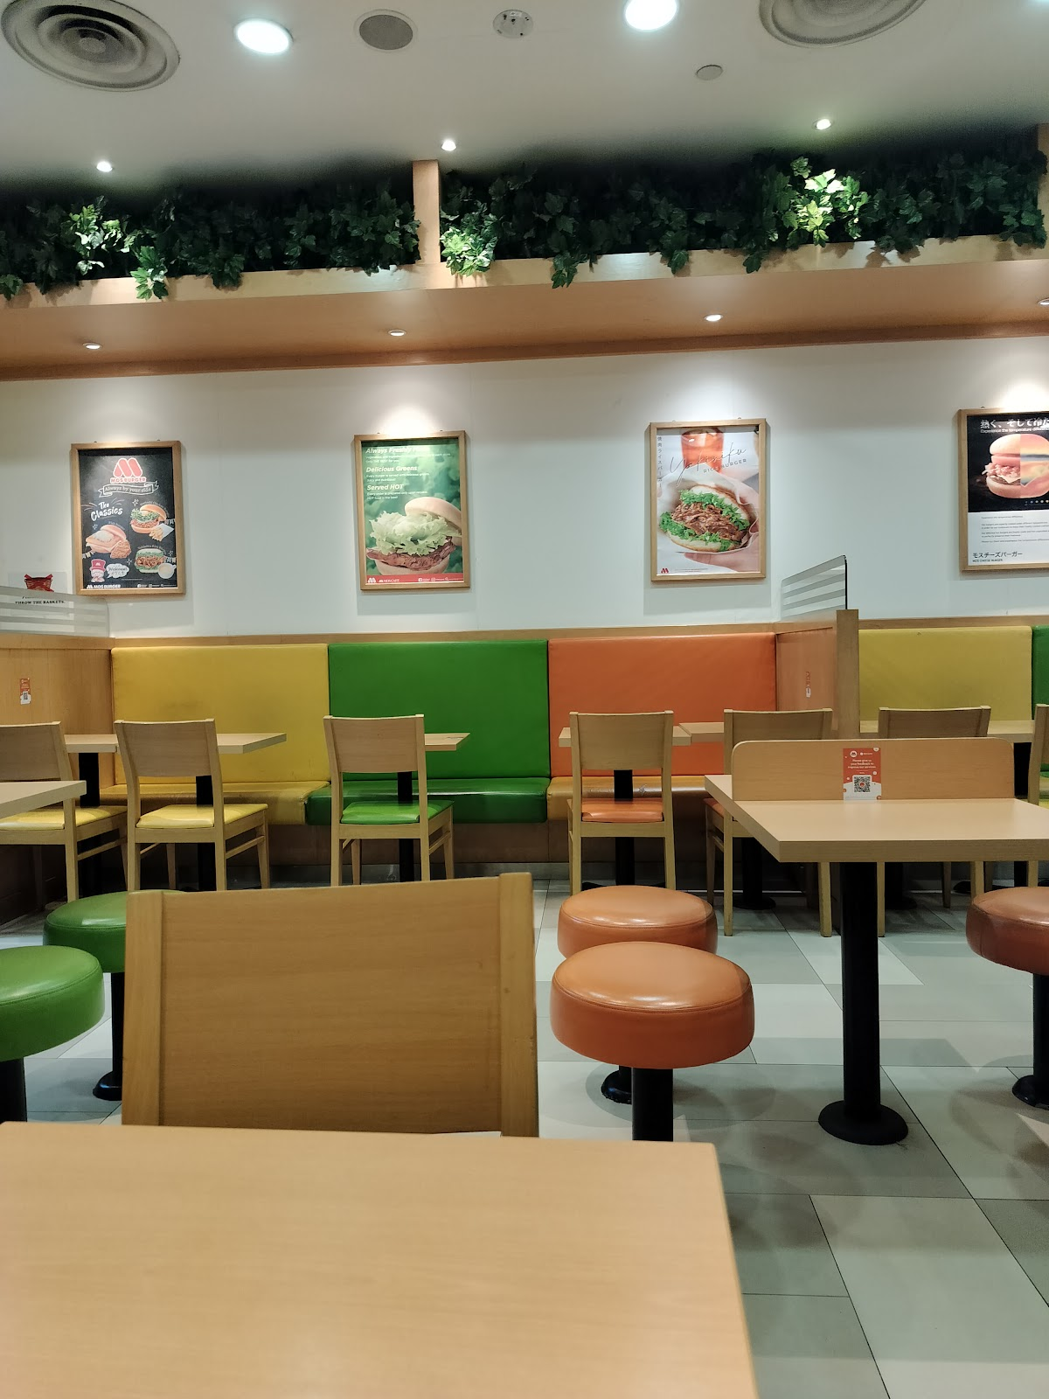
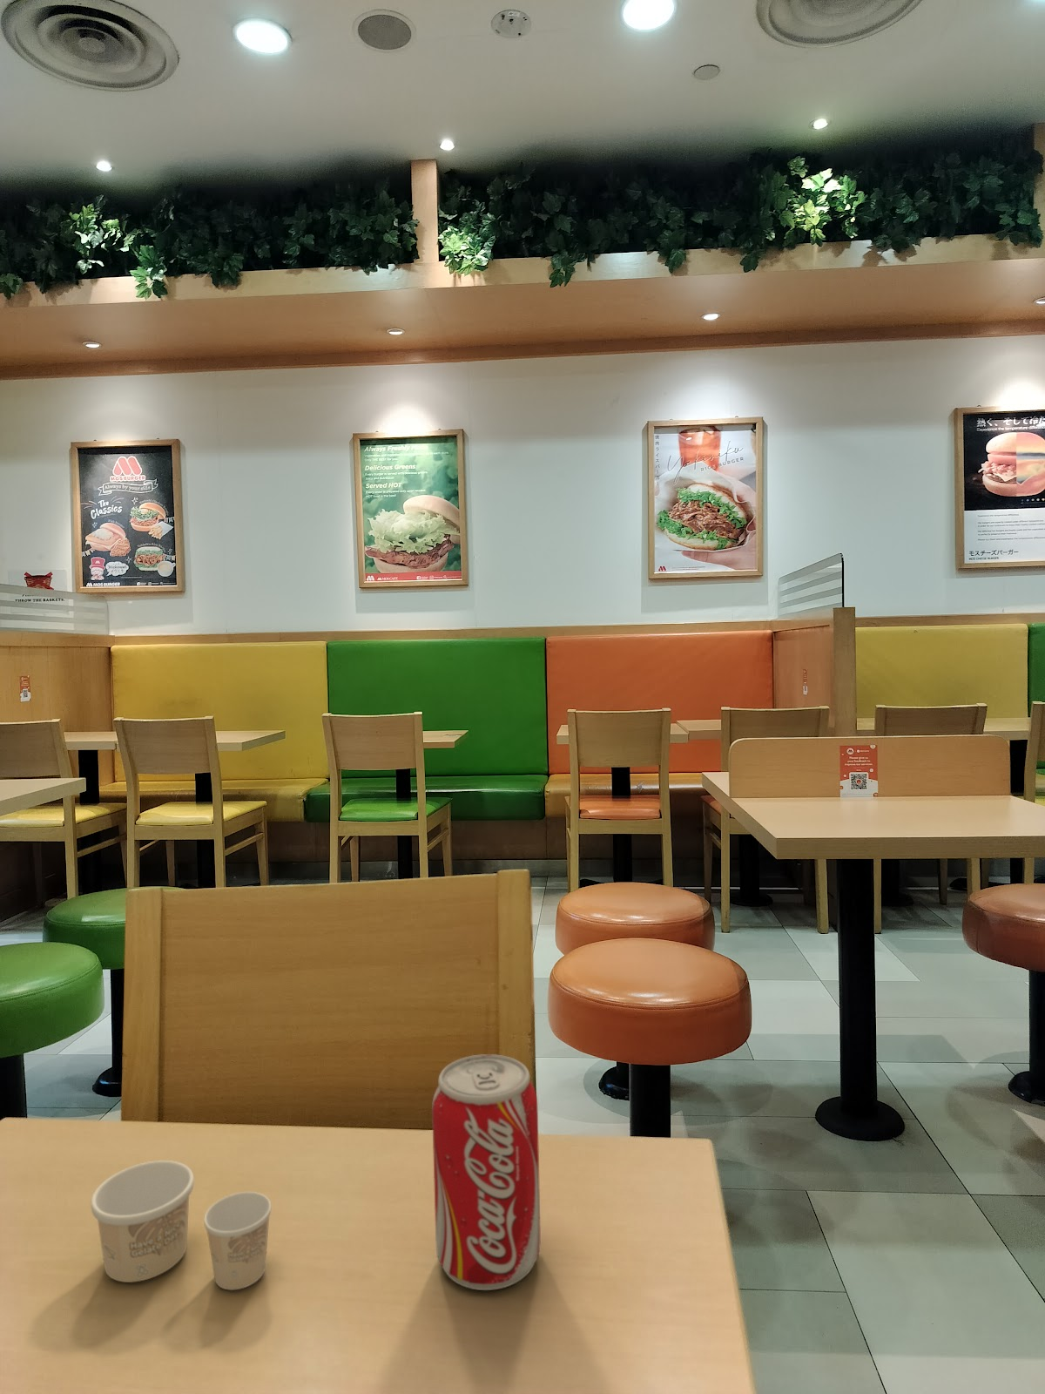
+ beverage can [431,1054,541,1291]
+ paper cup [90,1159,272,1291]
